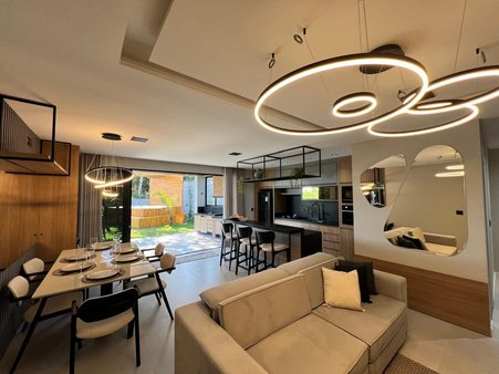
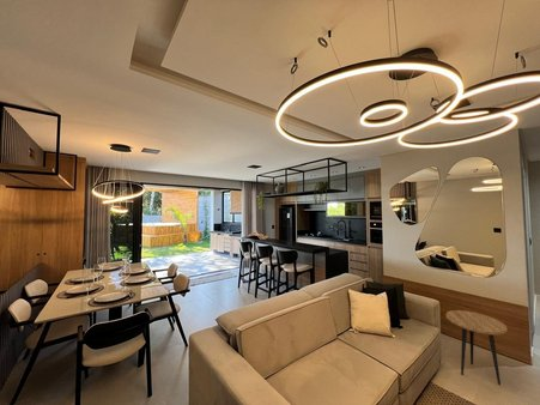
+ side table [445,309,509,386]
